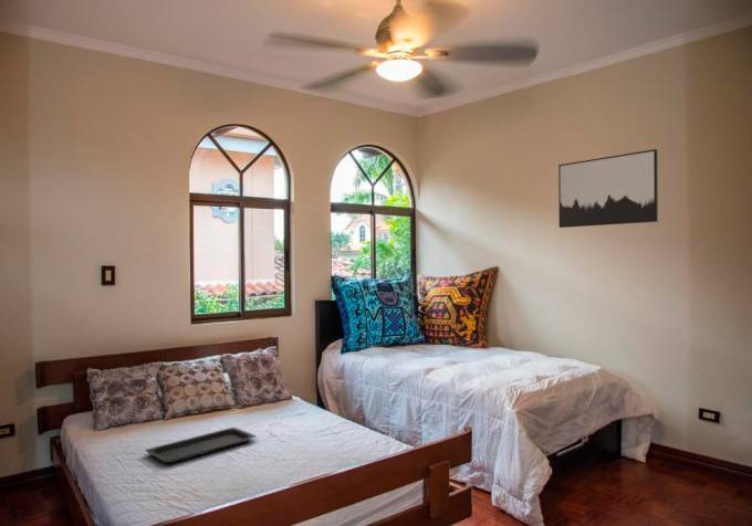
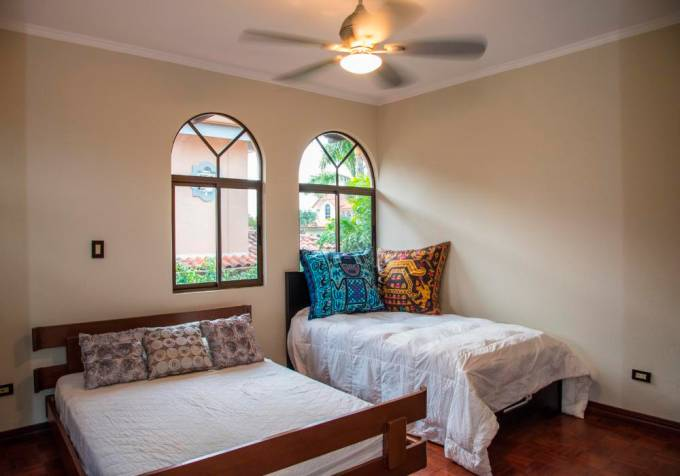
- serving tray [144,427,258,464]
- wall art [557,148,659,229]
